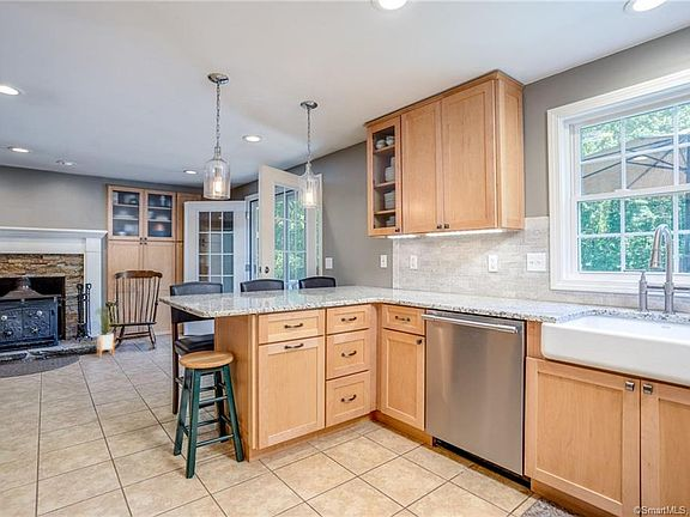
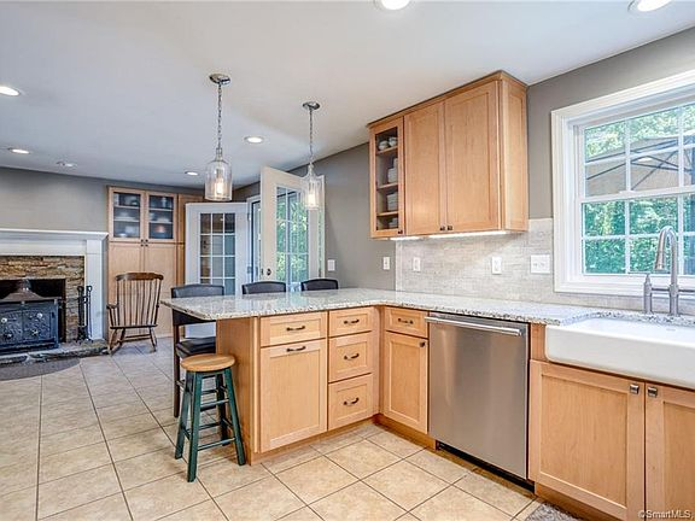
- house plant [92,298,121,359]
